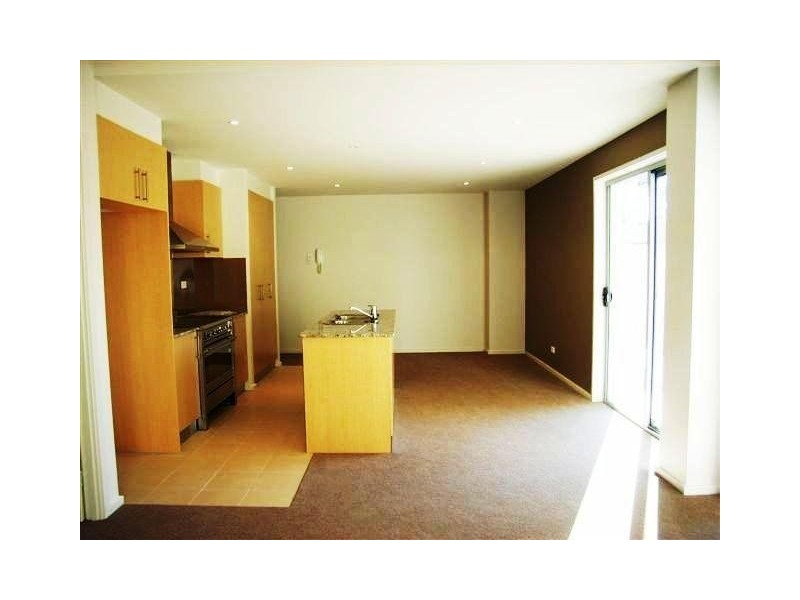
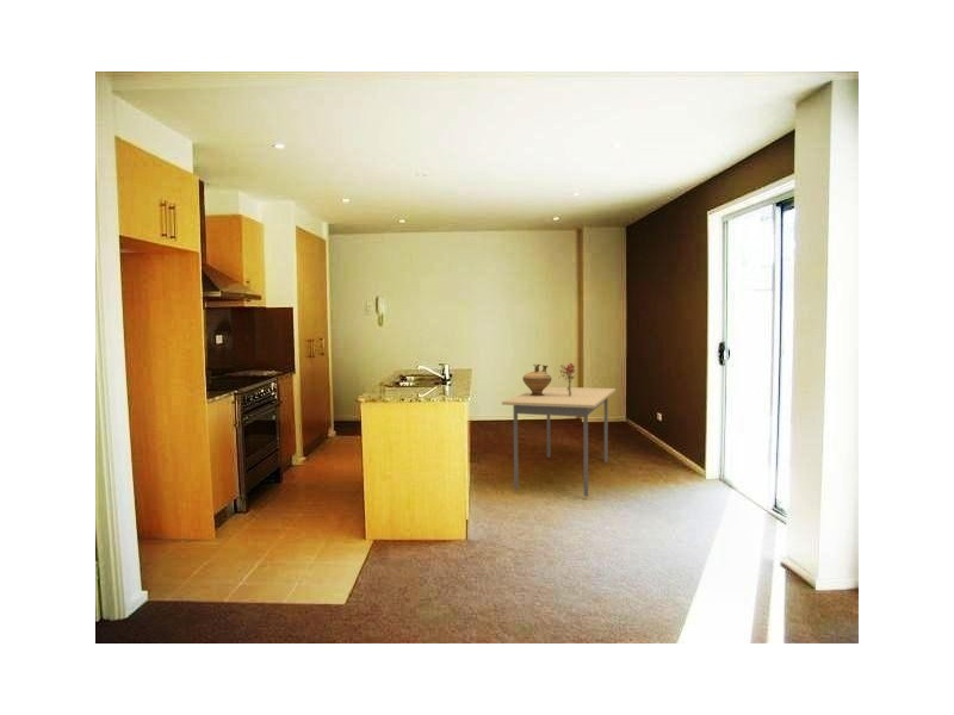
+ bouquet [557,362,578,397]
+ dining table [501,386,617,498]
+ ceramic jug [521,363,552,396]
